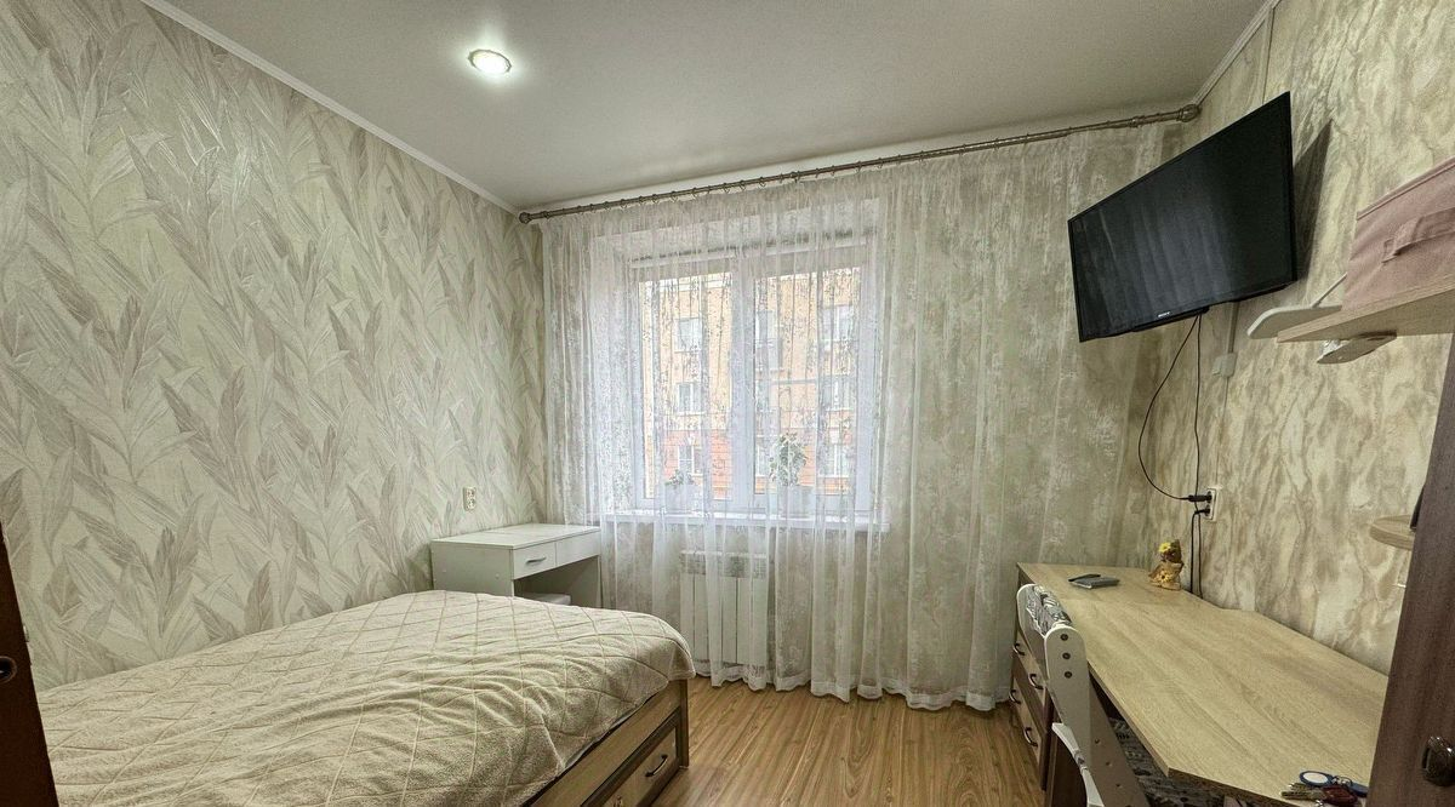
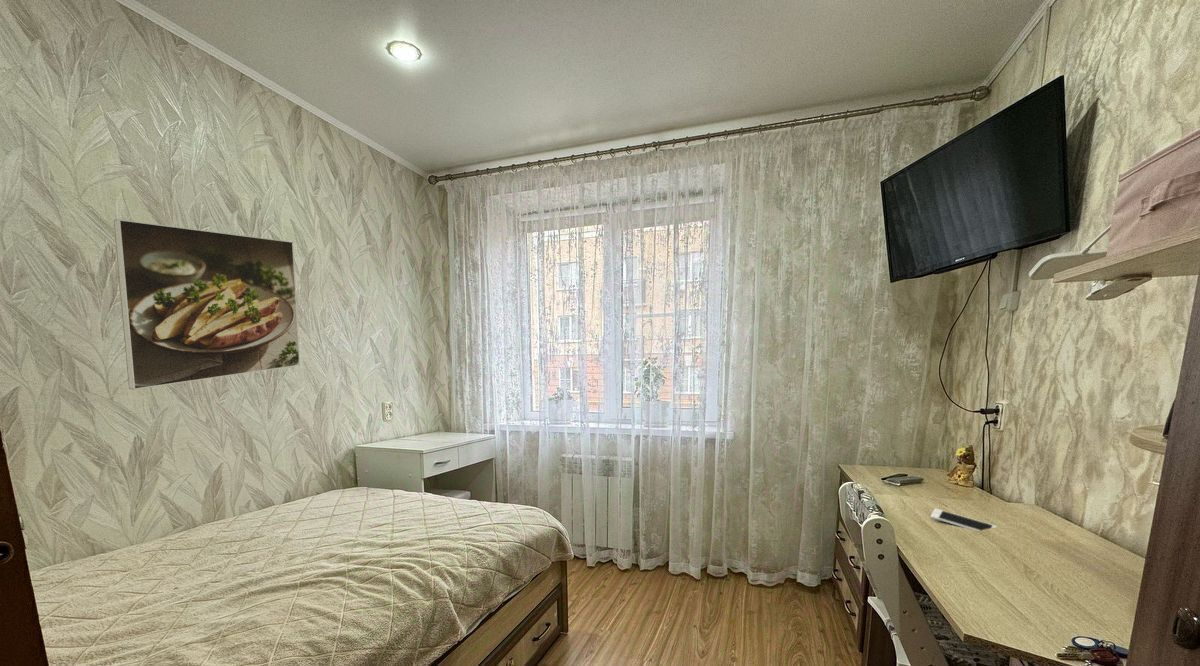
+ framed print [113,218,301,391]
+ cell phone [930,508,998,532]
